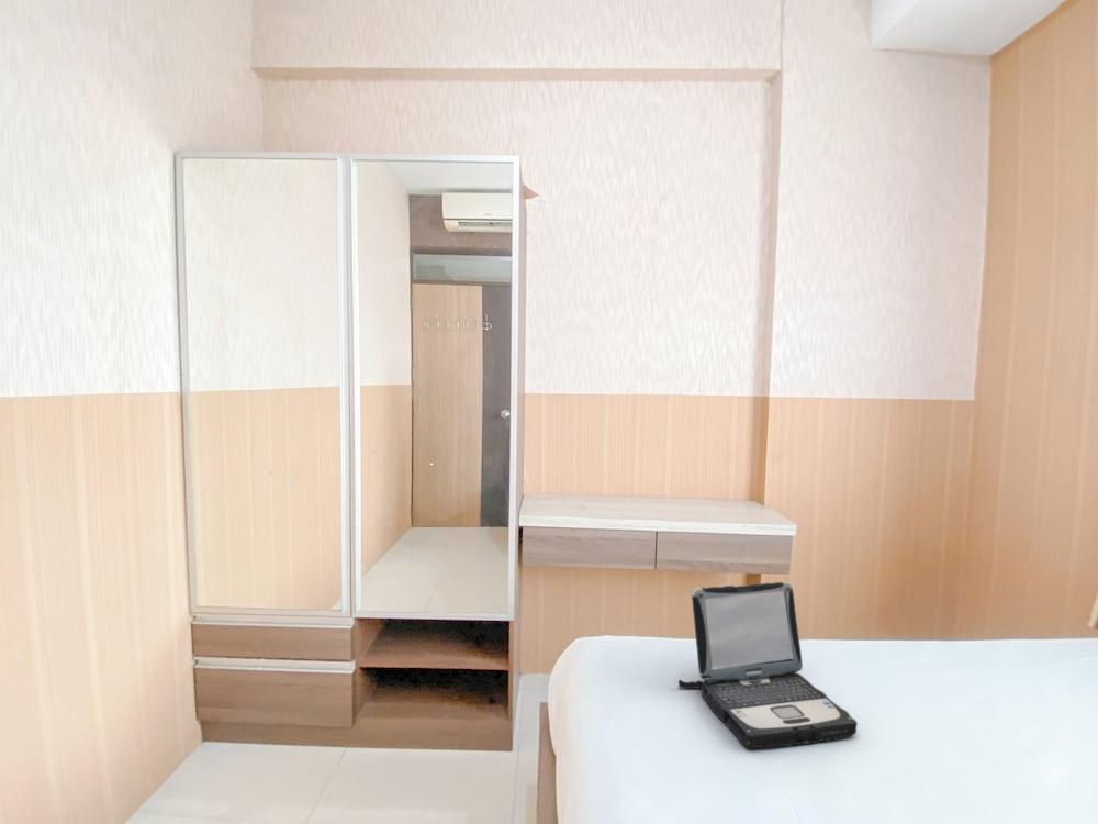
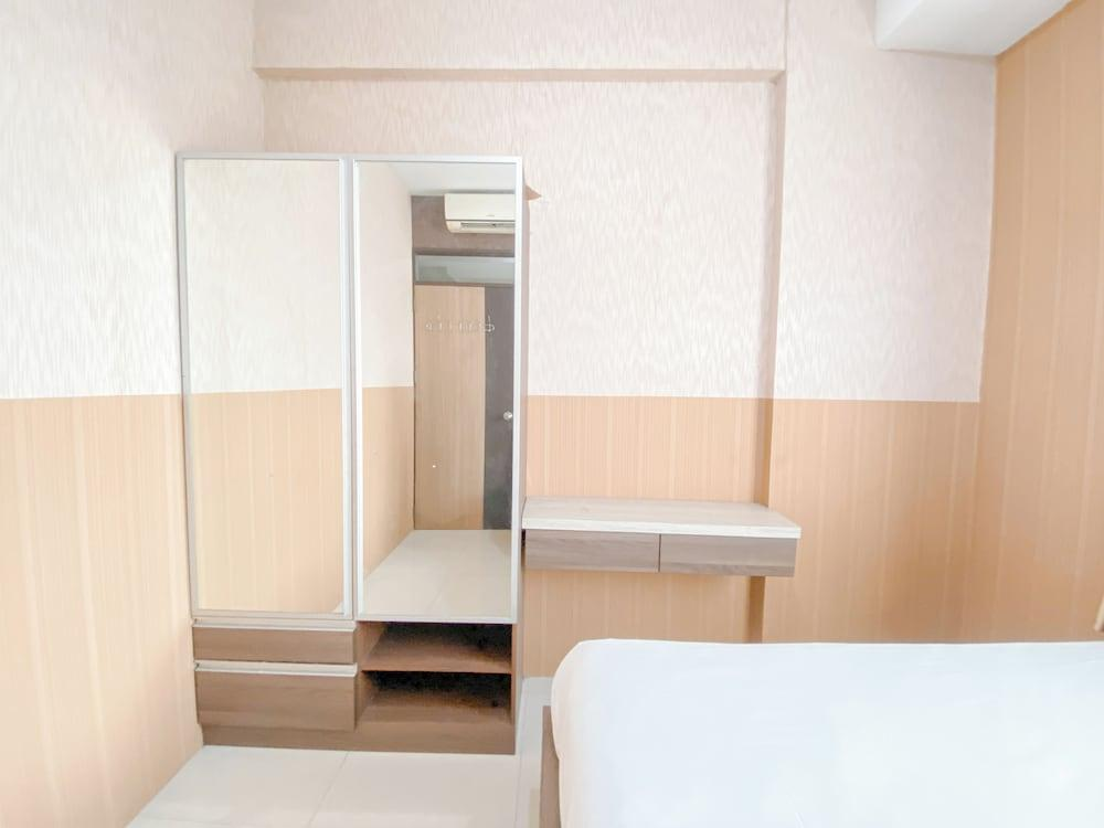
- laptop [677,581,859,749]
